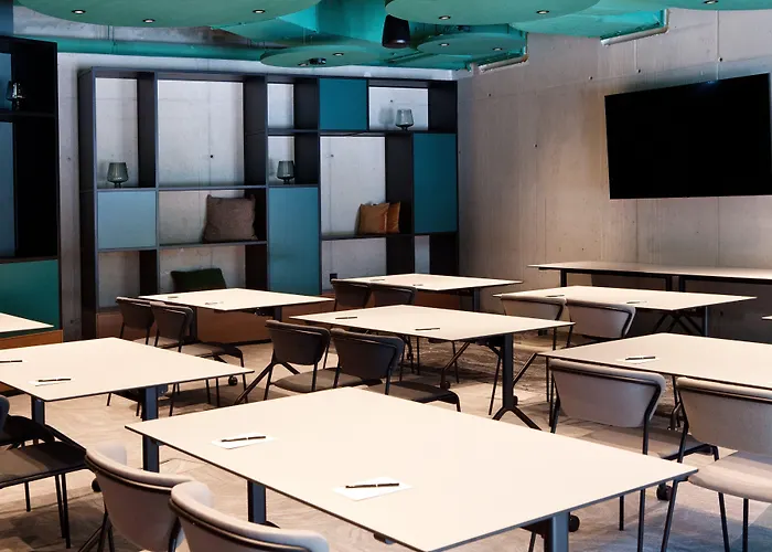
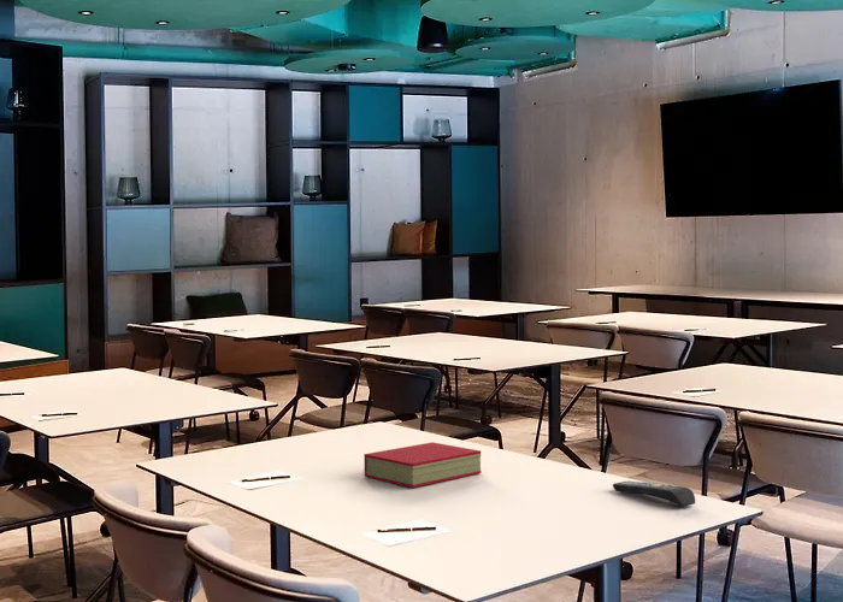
+ remote control [612,479,696,508]
+ book [362,442,483,489]
